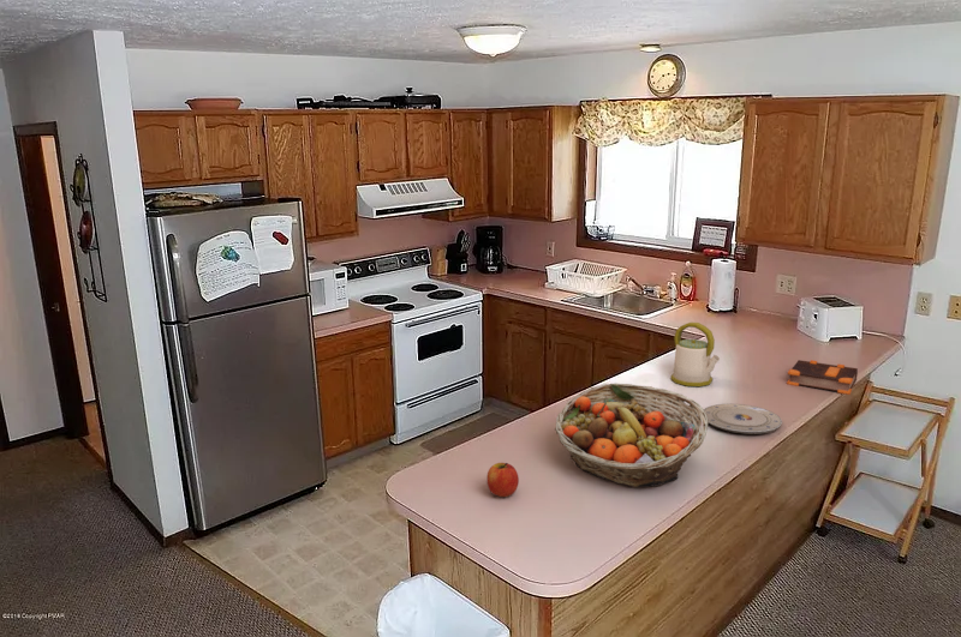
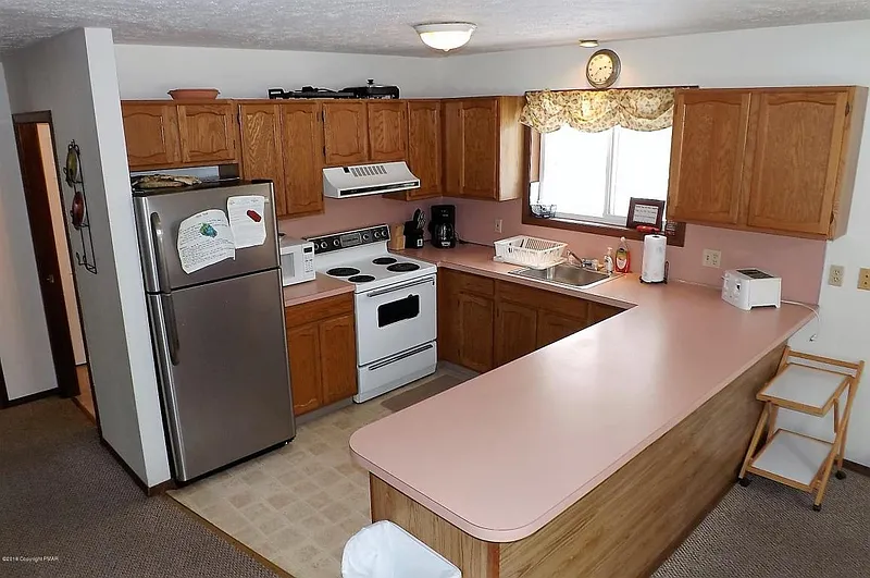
- bible [786,359,859,396]
- fruit basket [554,383,709,488]
- plate [704,403,783,435]
- kettle [670,321,721,387]
- apple [487,462,520,498]
